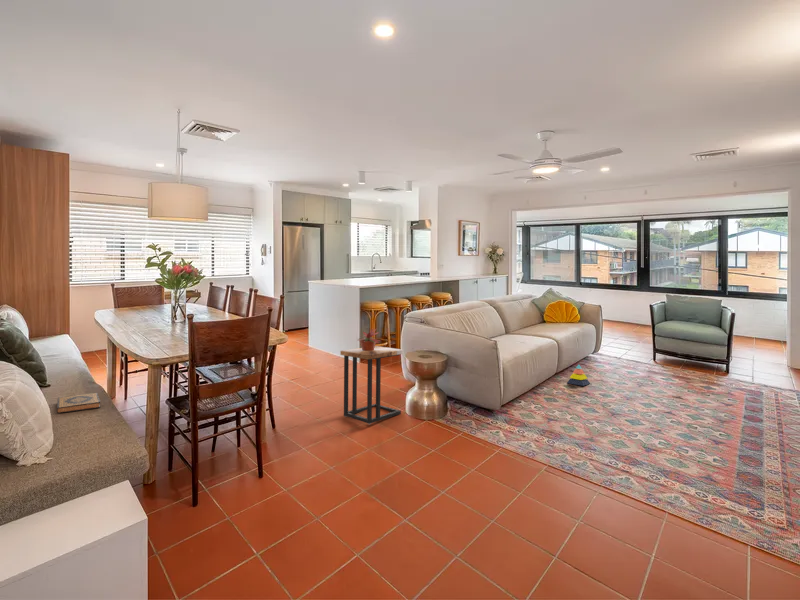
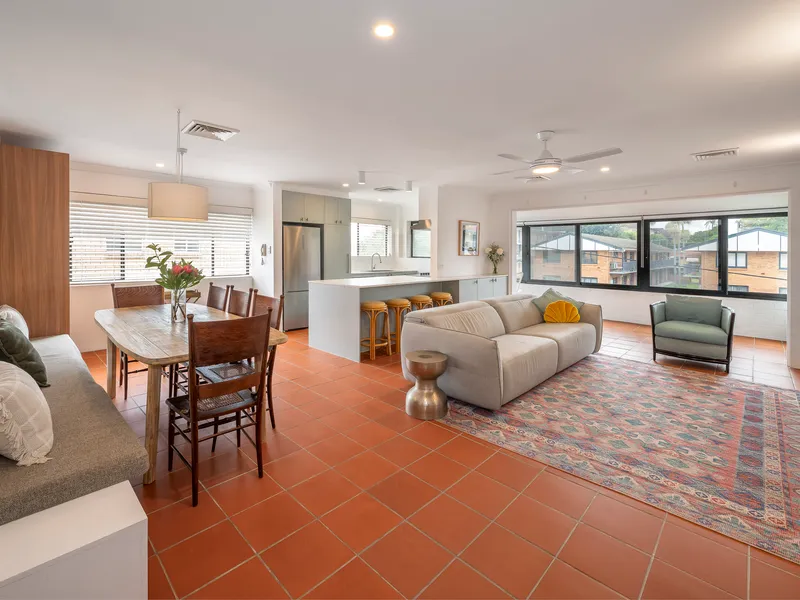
- potted plant [357,327,381,351]
- stacking toy [566,364,591,387]
- hardback book [56,392,101,414]
- side table [339,345,404,425]
